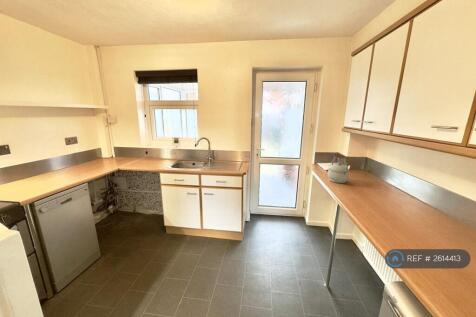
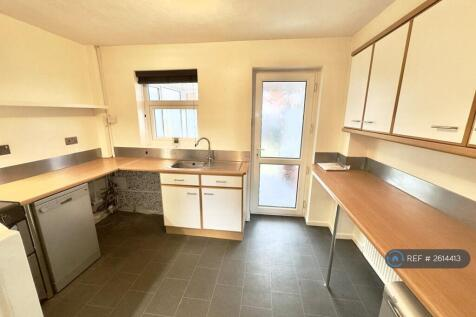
- kettle [327,152,351,184]
